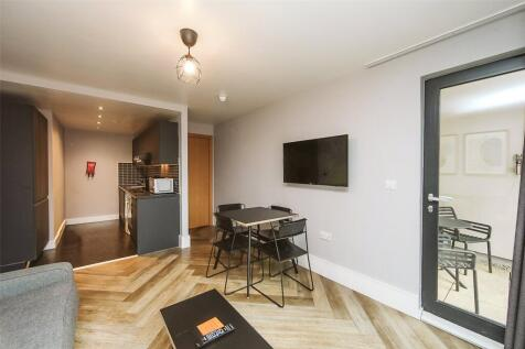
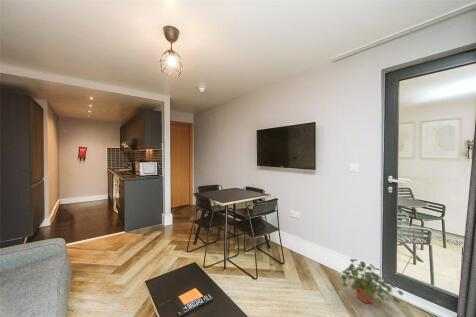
+ potted plant [340,258,404,305]
